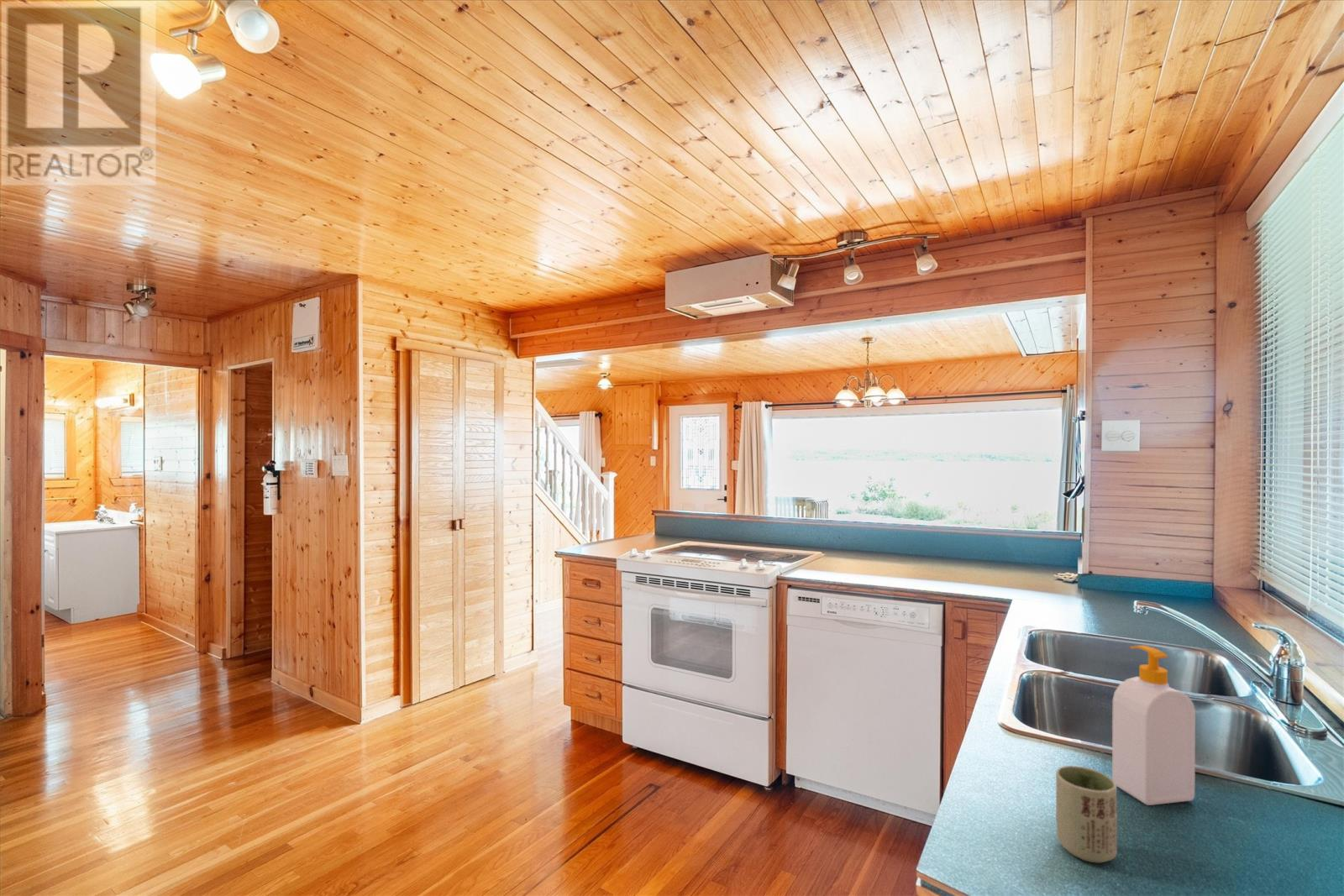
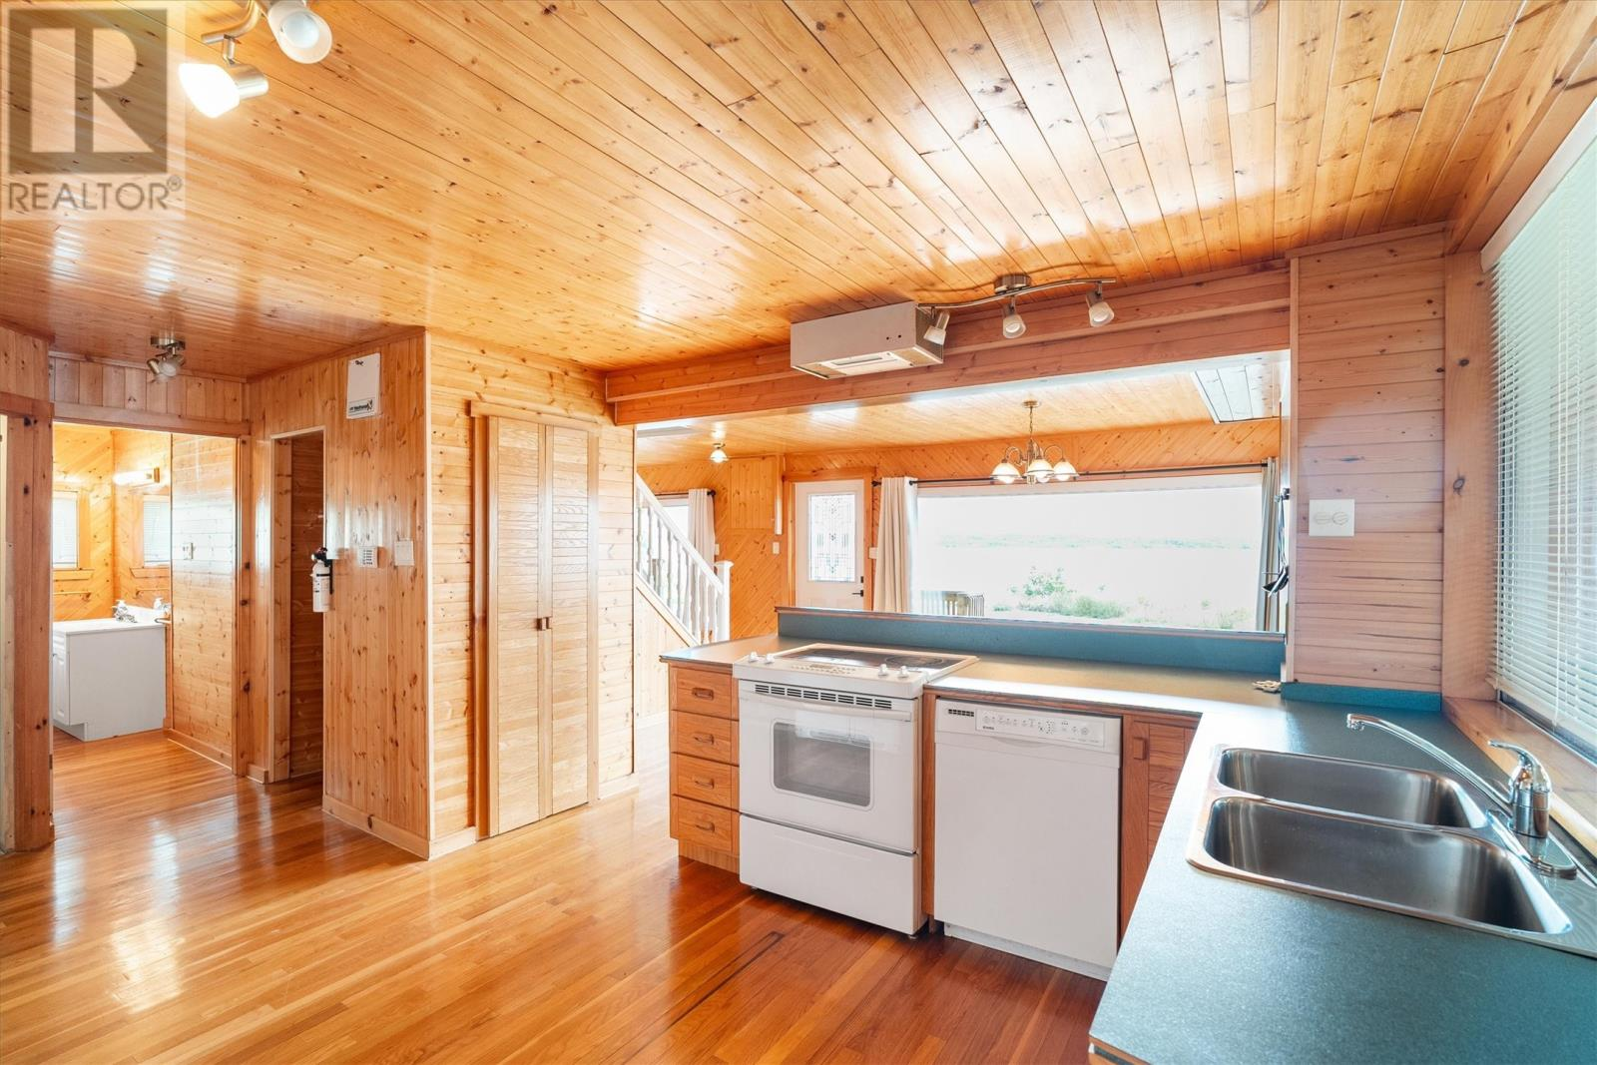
- soap bottle [1111,645,1196,806]
- cup [1055,765,1118,863]
